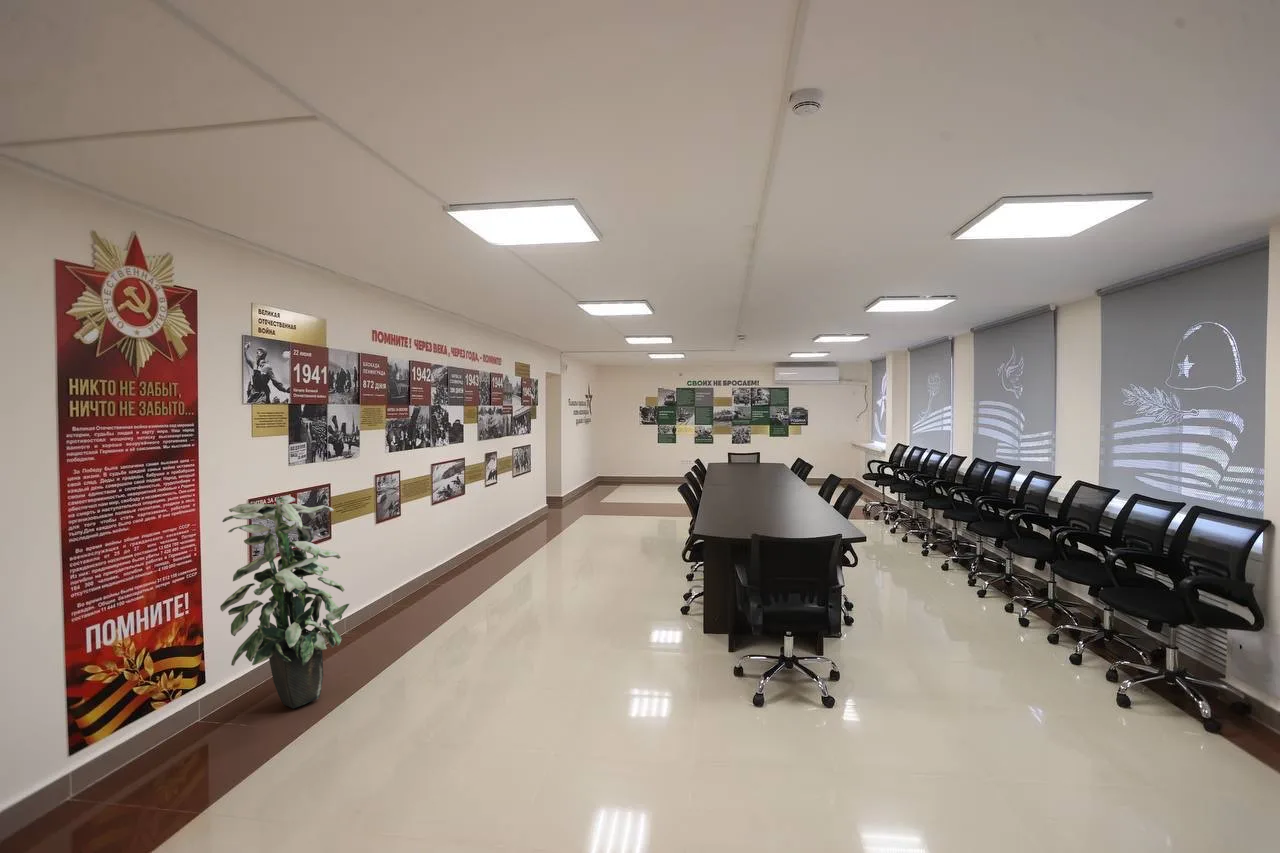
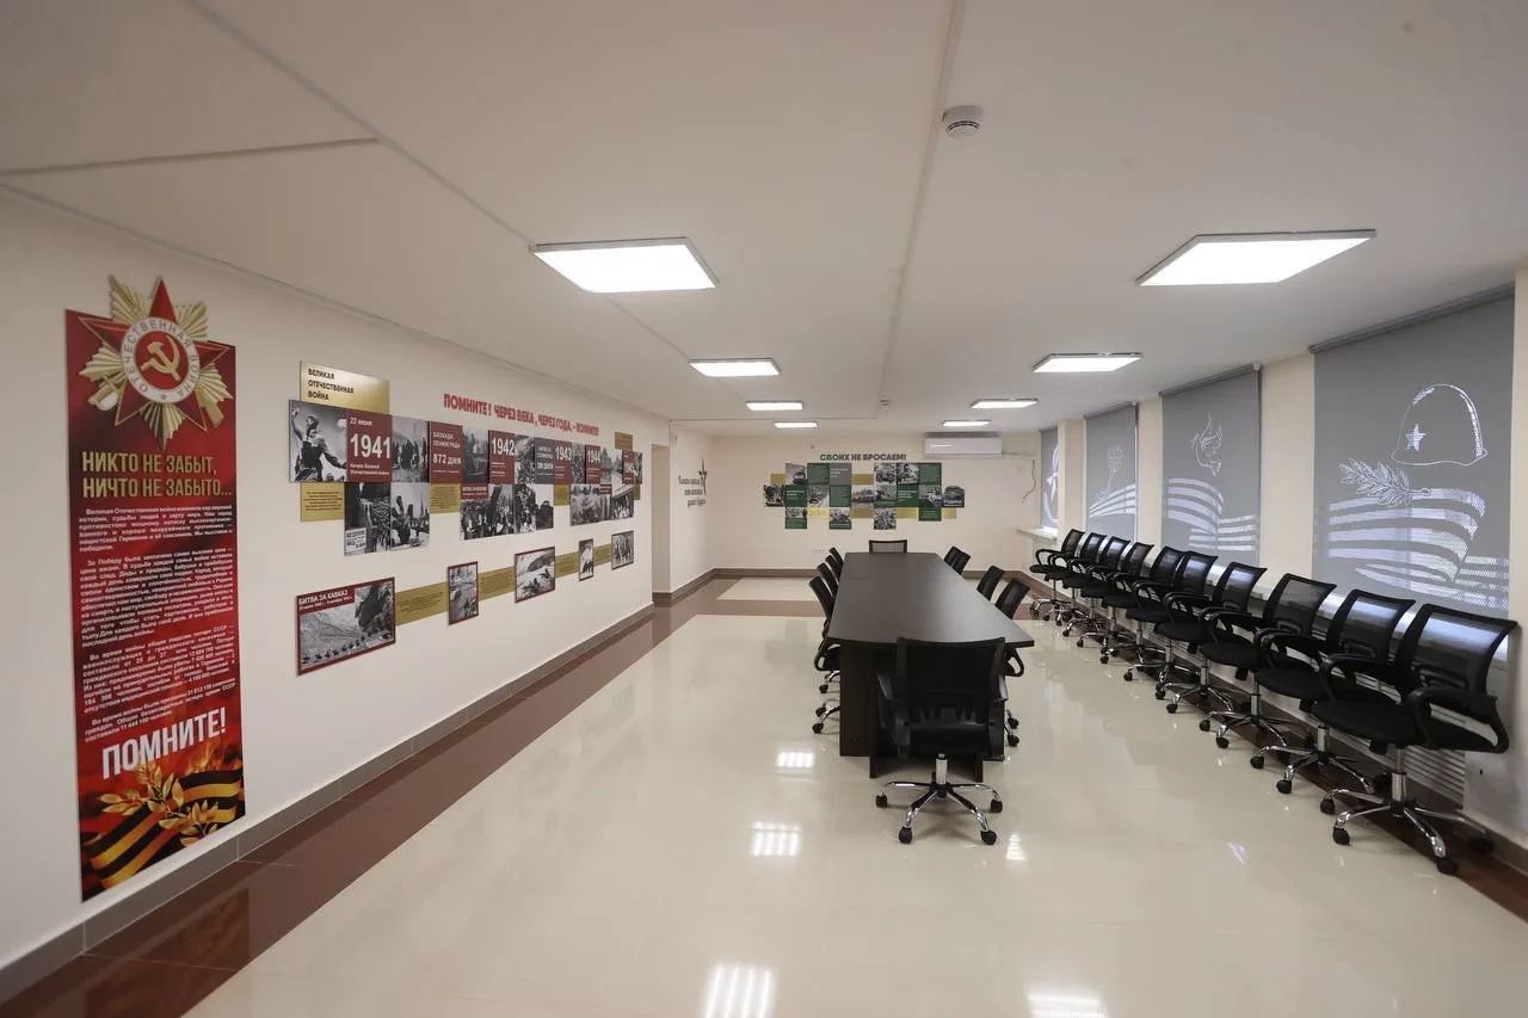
- indoor plant [219,494,350,709]
